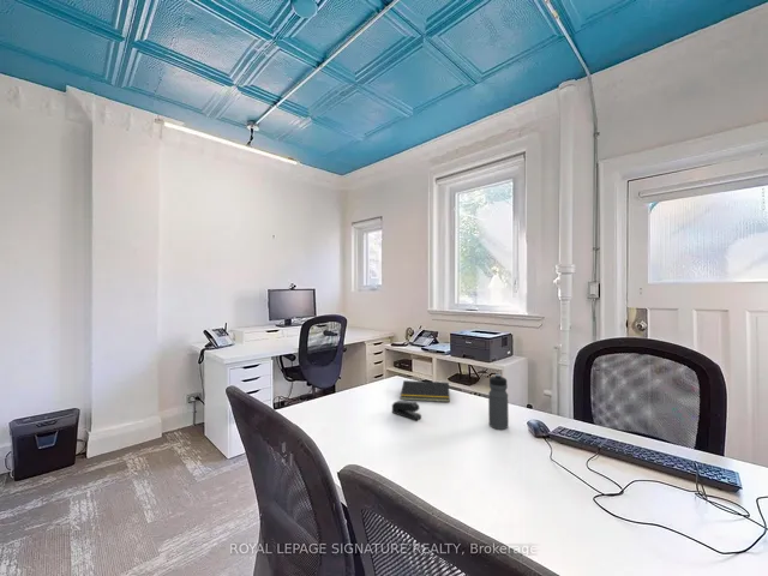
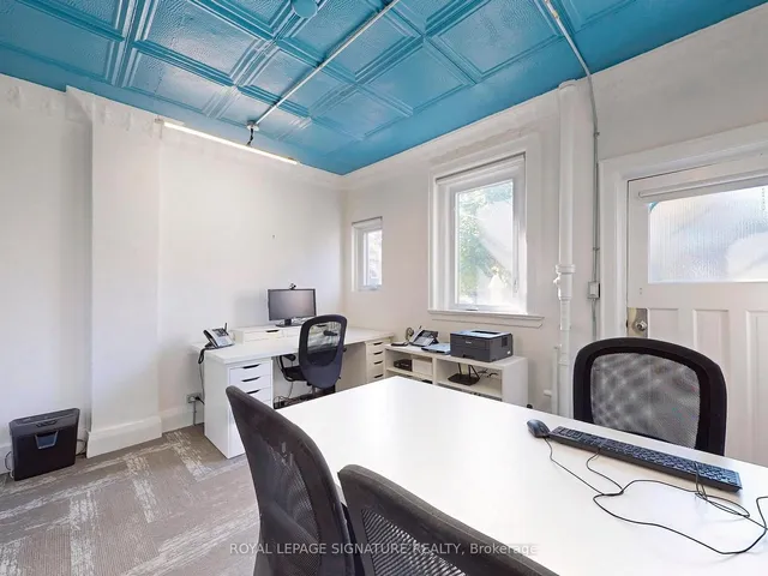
- water bottle [487,373,510,431]
- notepad [400,379,451,403]
- stapler [391,400,422,421]
